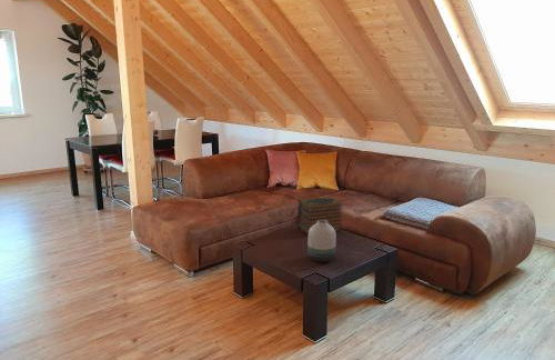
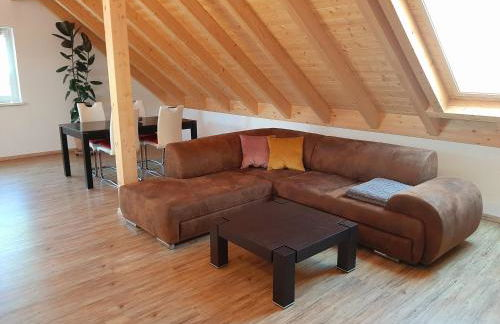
- book stack [296,196,343,236]
- vase [306,220,337,263]
